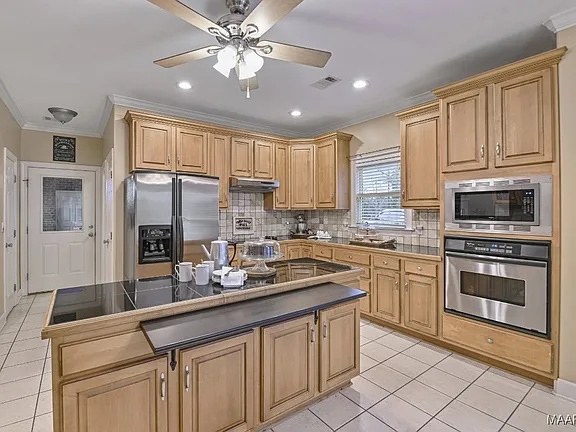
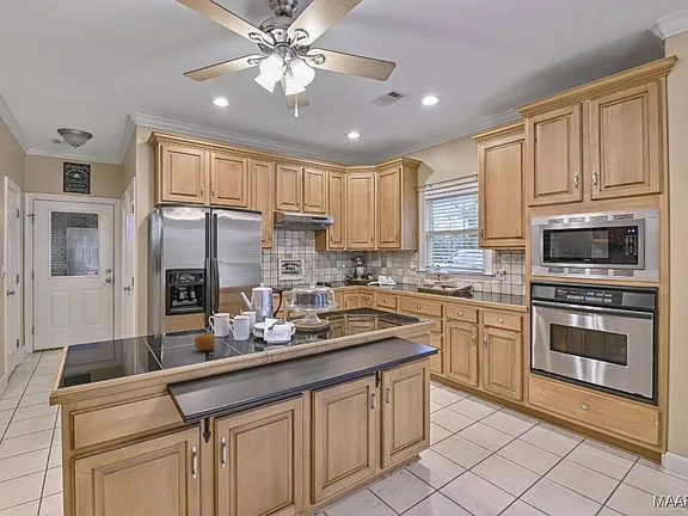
+ fruit [194,330,216,351]
